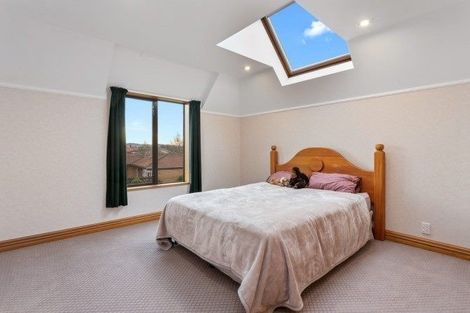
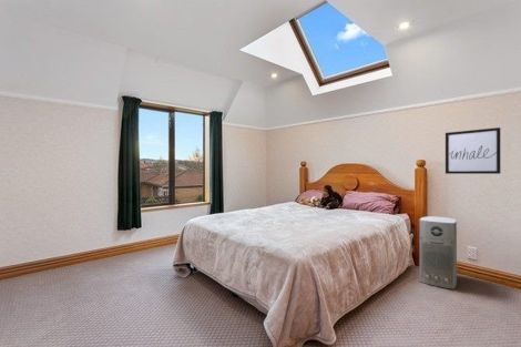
+ wall art [445,126,501,175]
+ air purifier [418,215,458,290]
